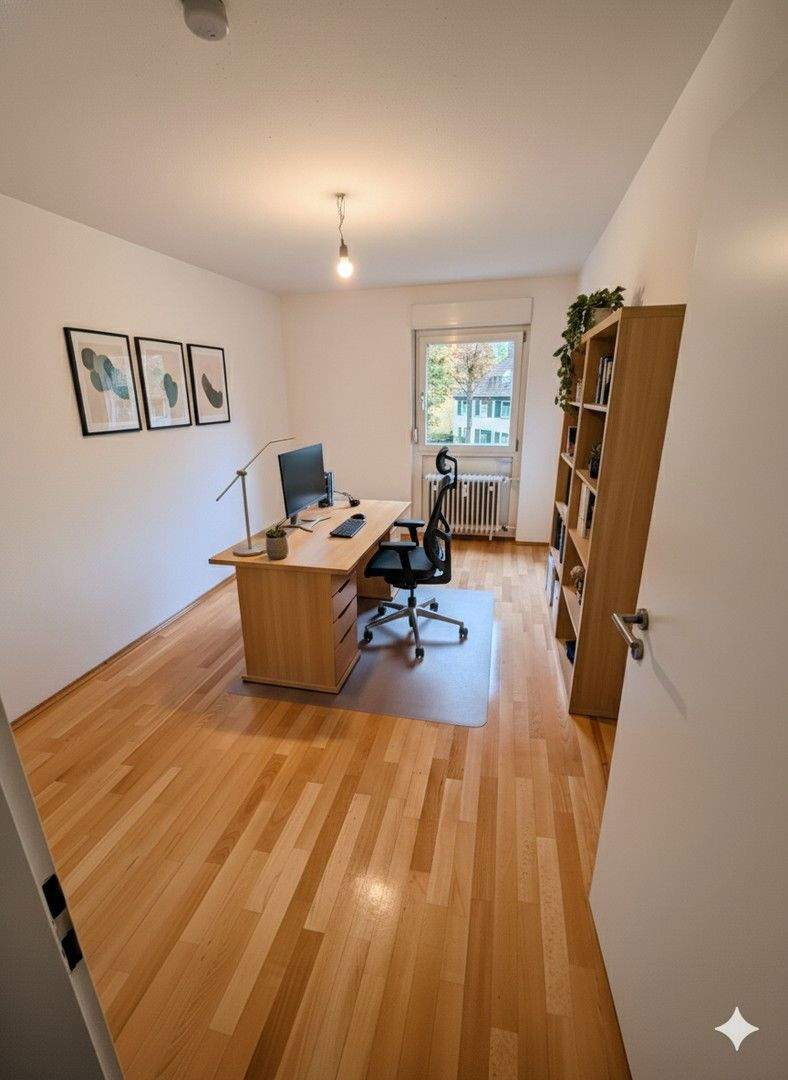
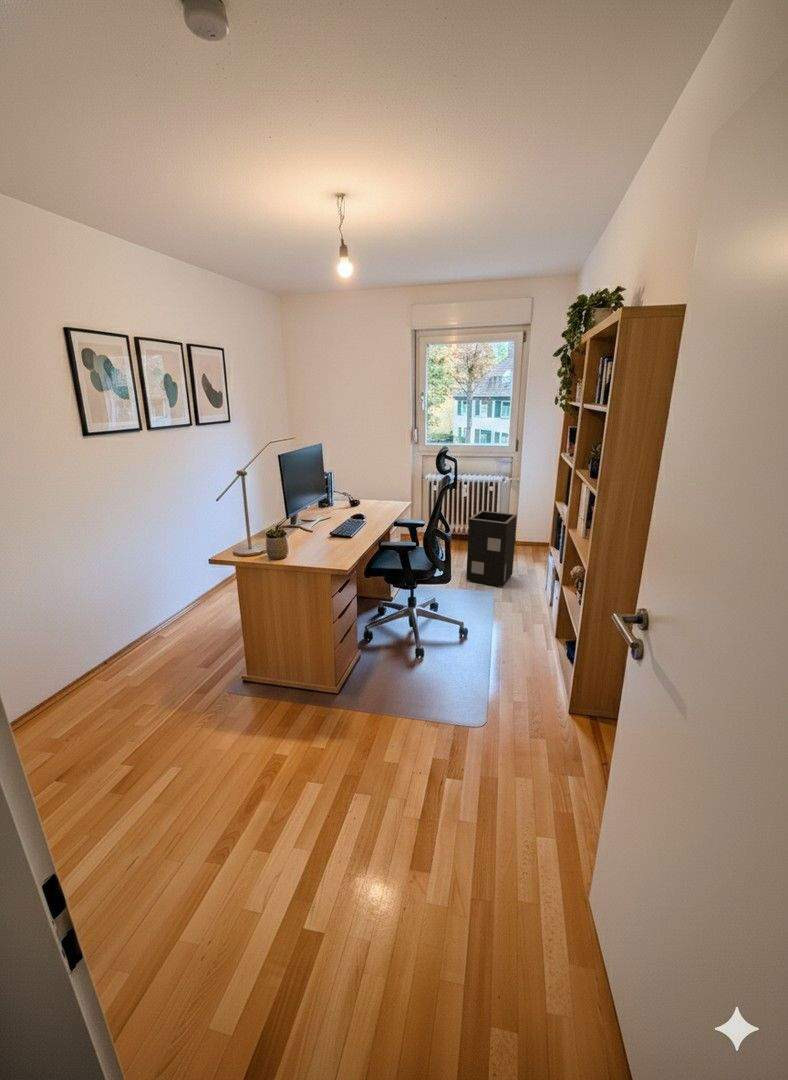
+ speaker [465,510,518,588]
